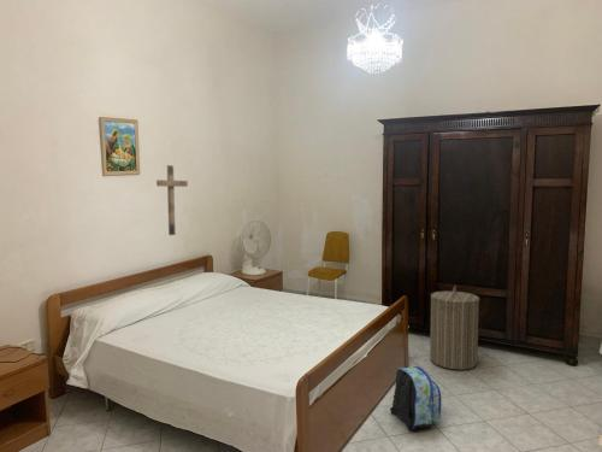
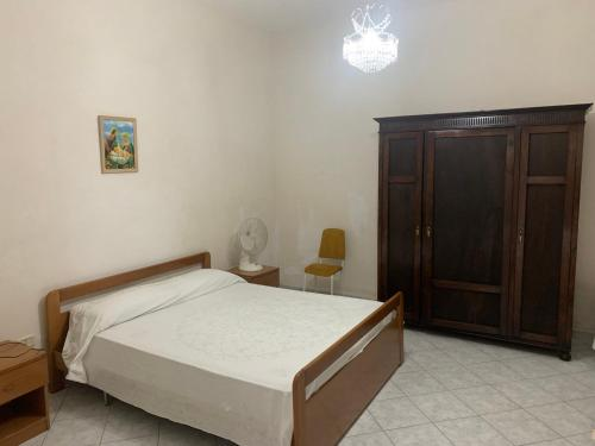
- laundry hamper [429,284,480,371]
- backpack [389,365,443,433]
- crucifix [155,164,189,236]
